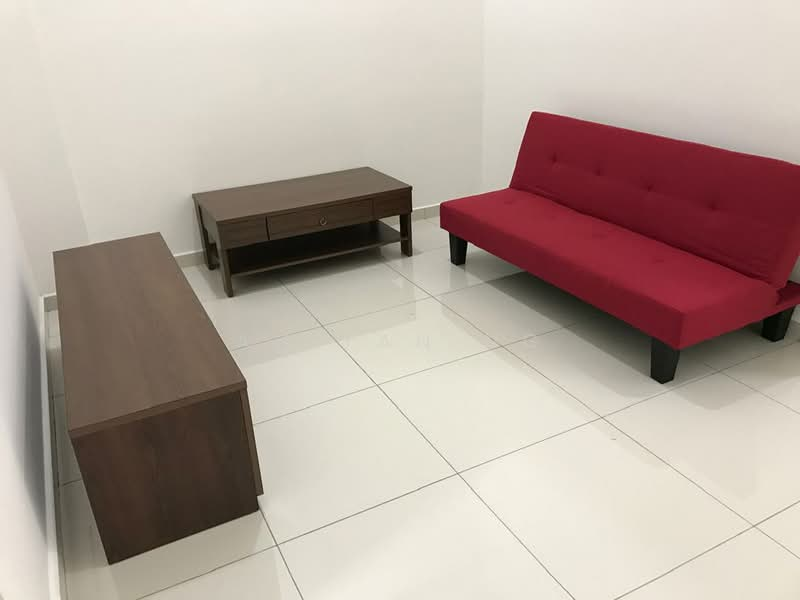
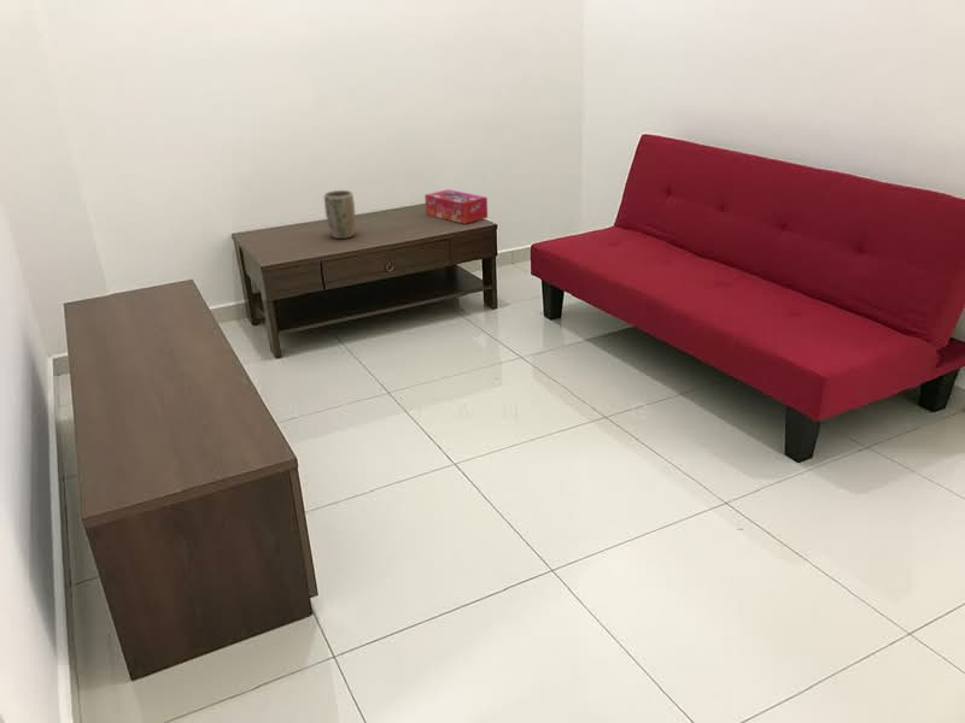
+ plant pot [323,189,357,240]
+ tissue box [423,188,489,225]
